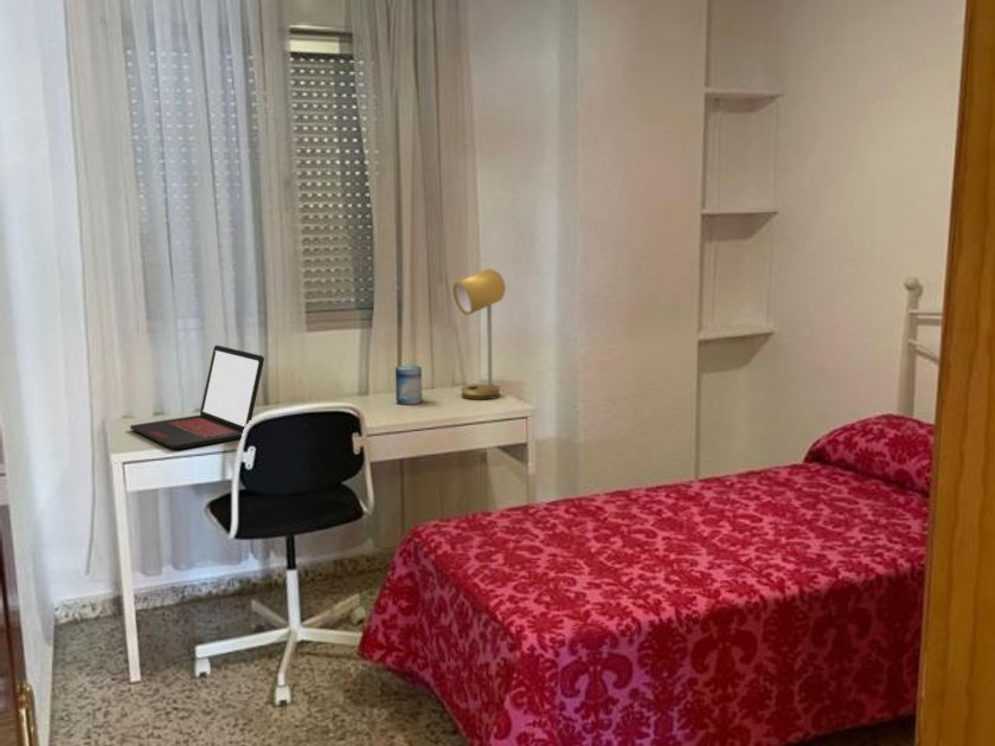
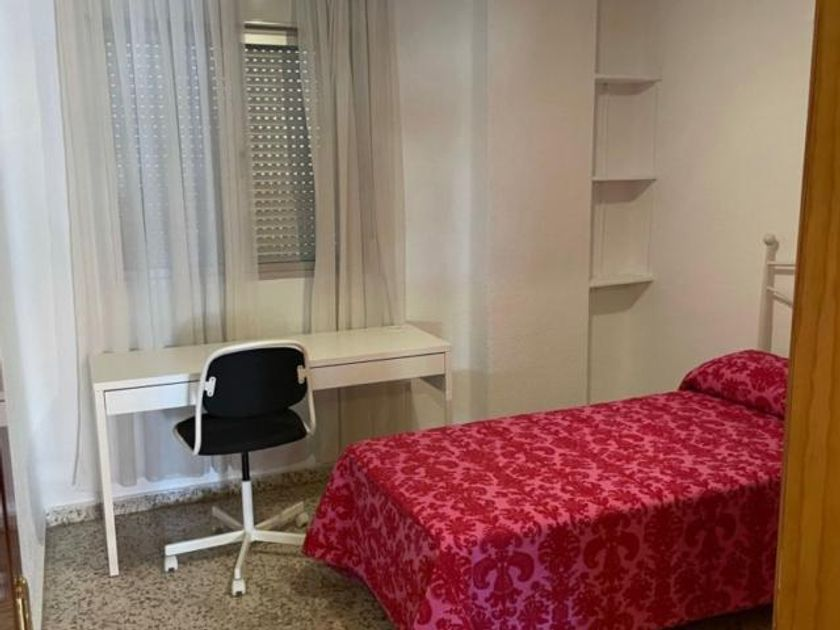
- laptop [129,345,265,450]
- desk lamp [451,268,507,400]
- beverage can [394,365,423,405]
